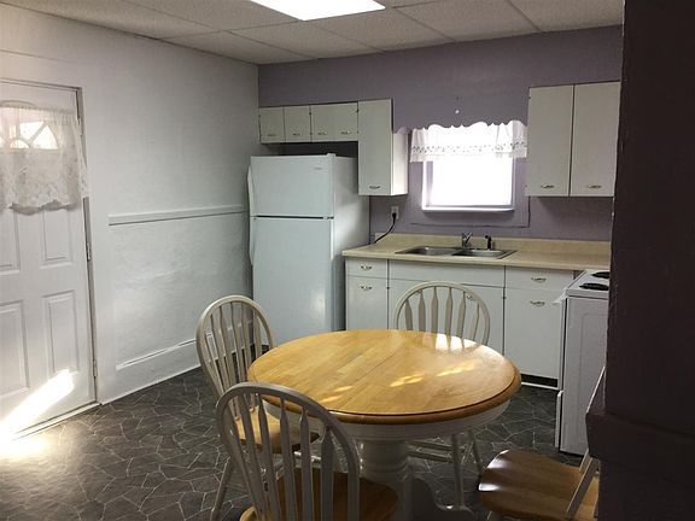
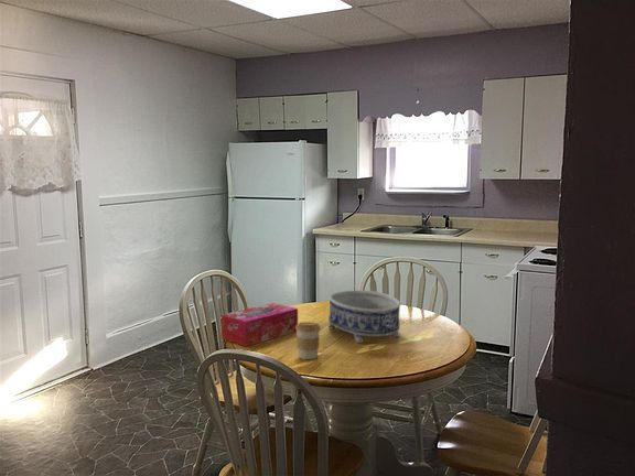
+ tissue box [220,302,299,347]
+ coffee cup [295,321,322,360]
+ decorative bowl [327,289,401,344]
